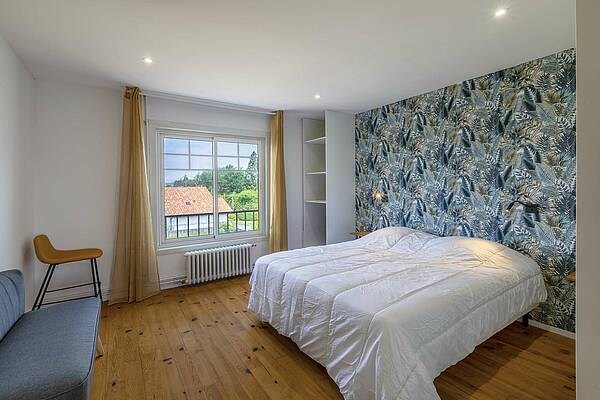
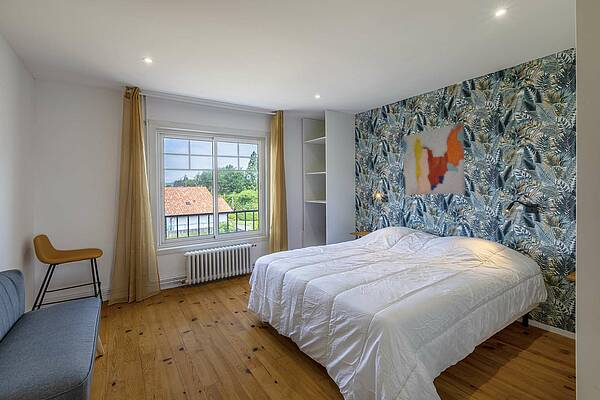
+ wall art [402,122,466,196]
